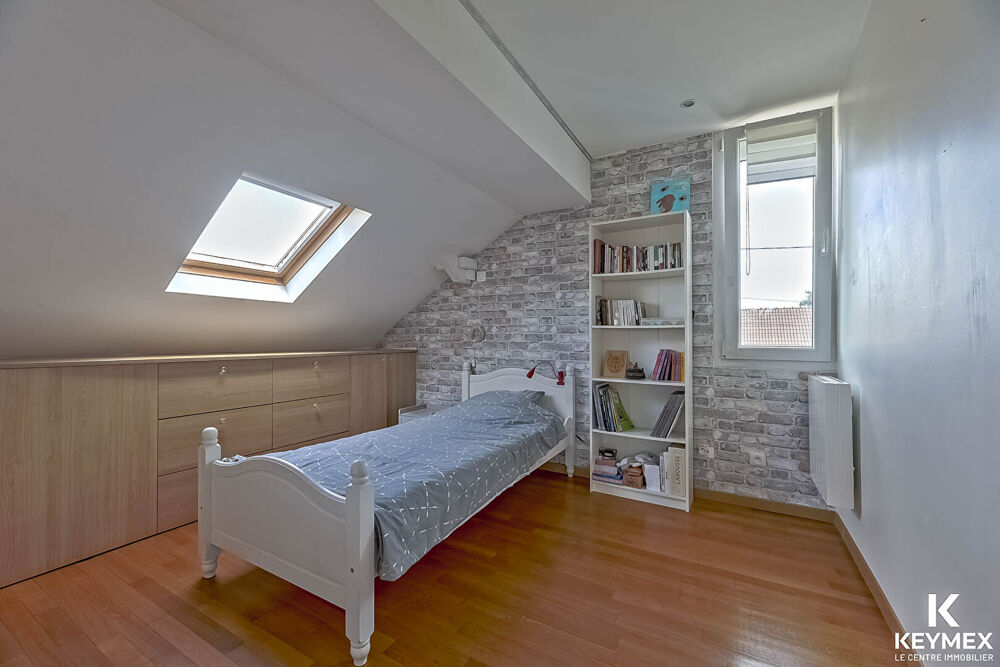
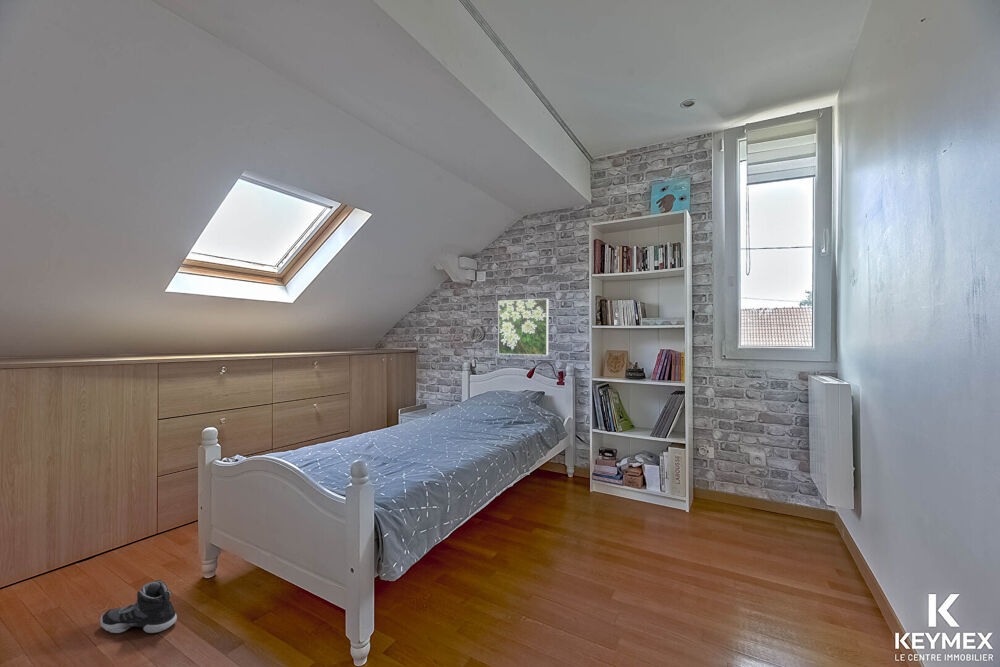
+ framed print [497,298,549,356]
+ sneaker [99,579,178,634]
